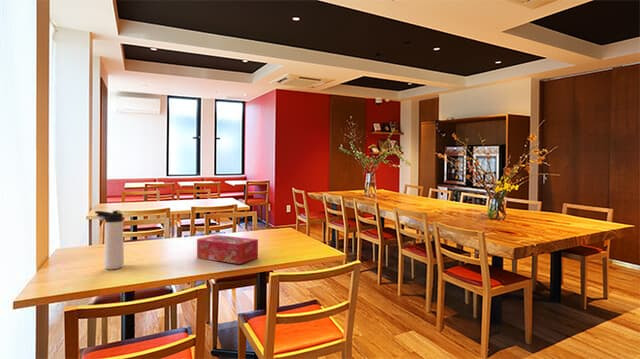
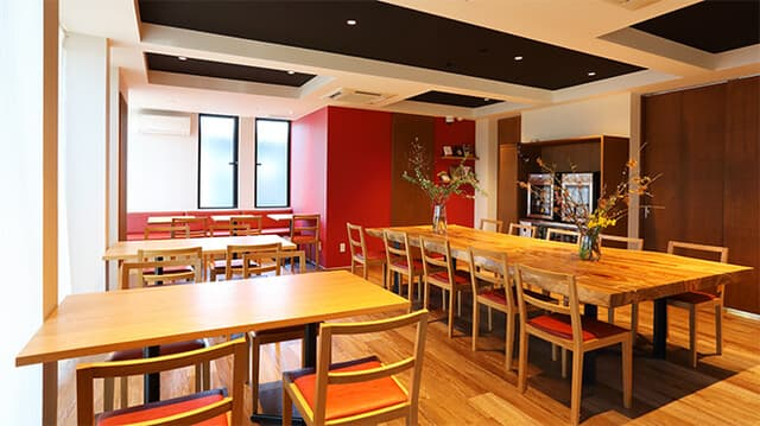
- thermos bottle [94,210,125,270]
- tissue box [196,234,259,265]
